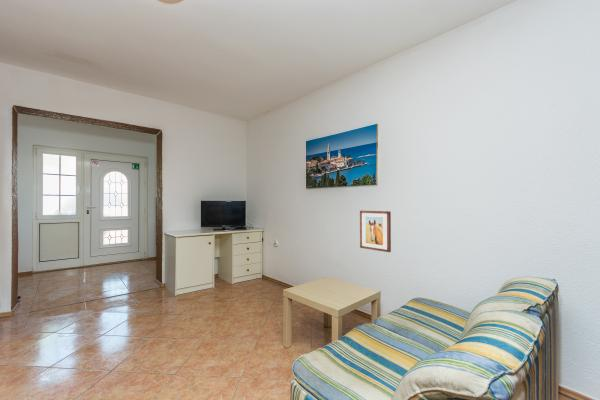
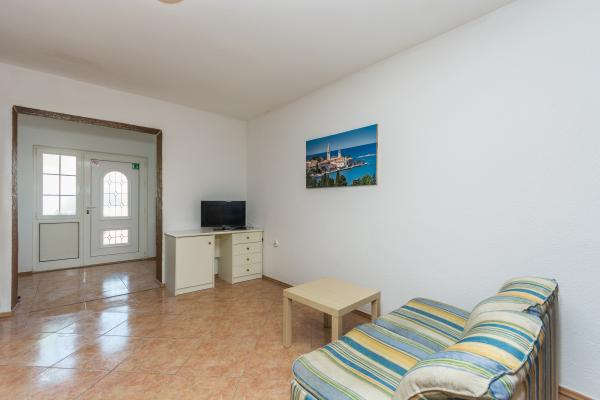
- wall art [359,210,392,253]
